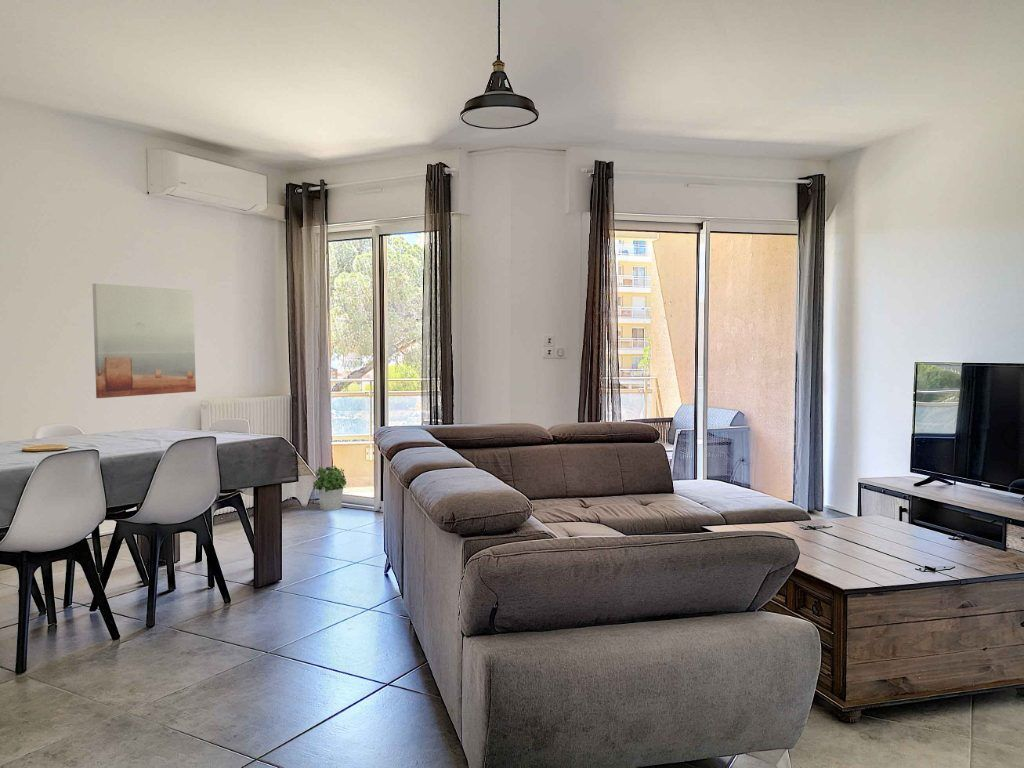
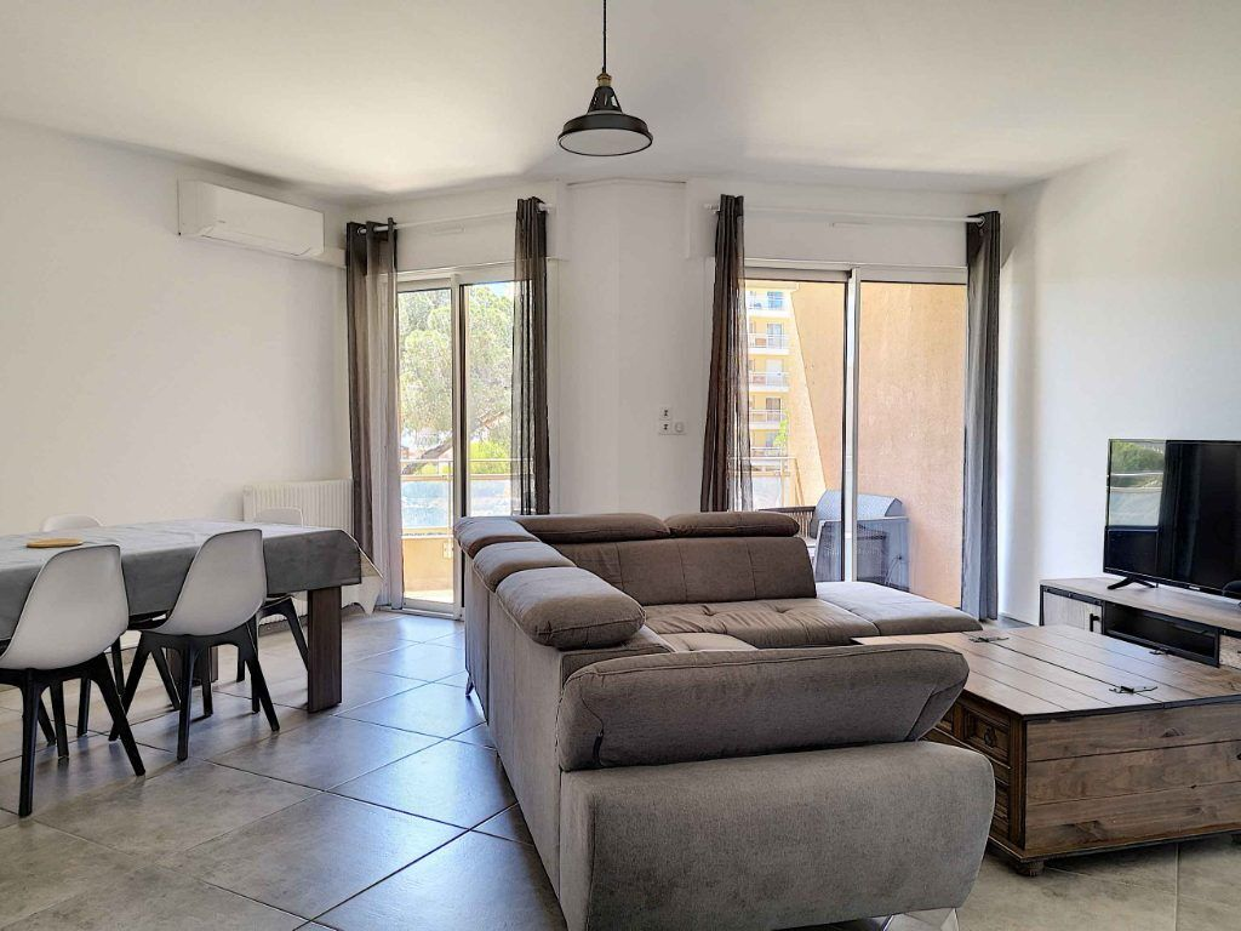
- potted plant [312,465,347,511]
- wall art [91,282,197,399]
